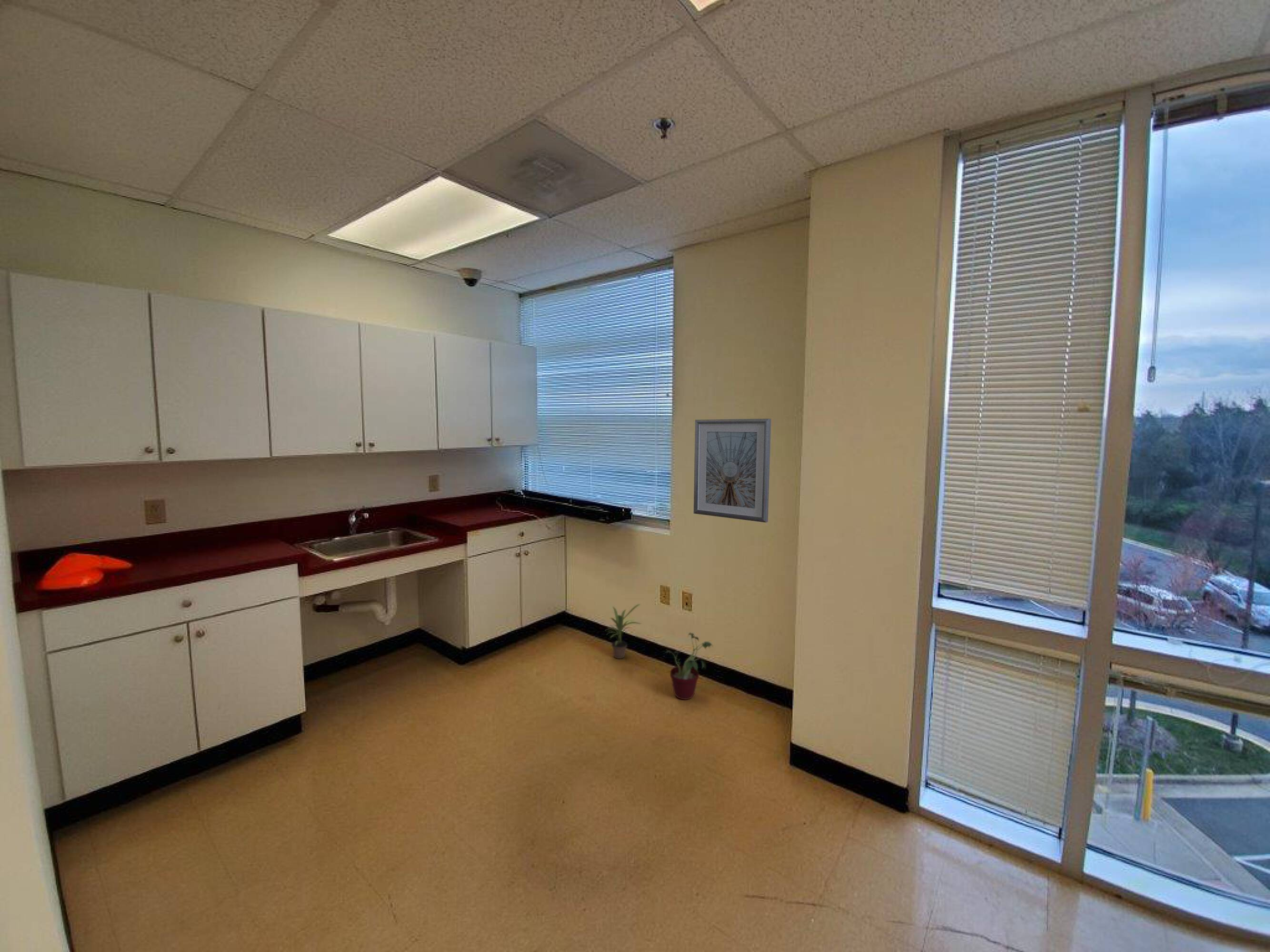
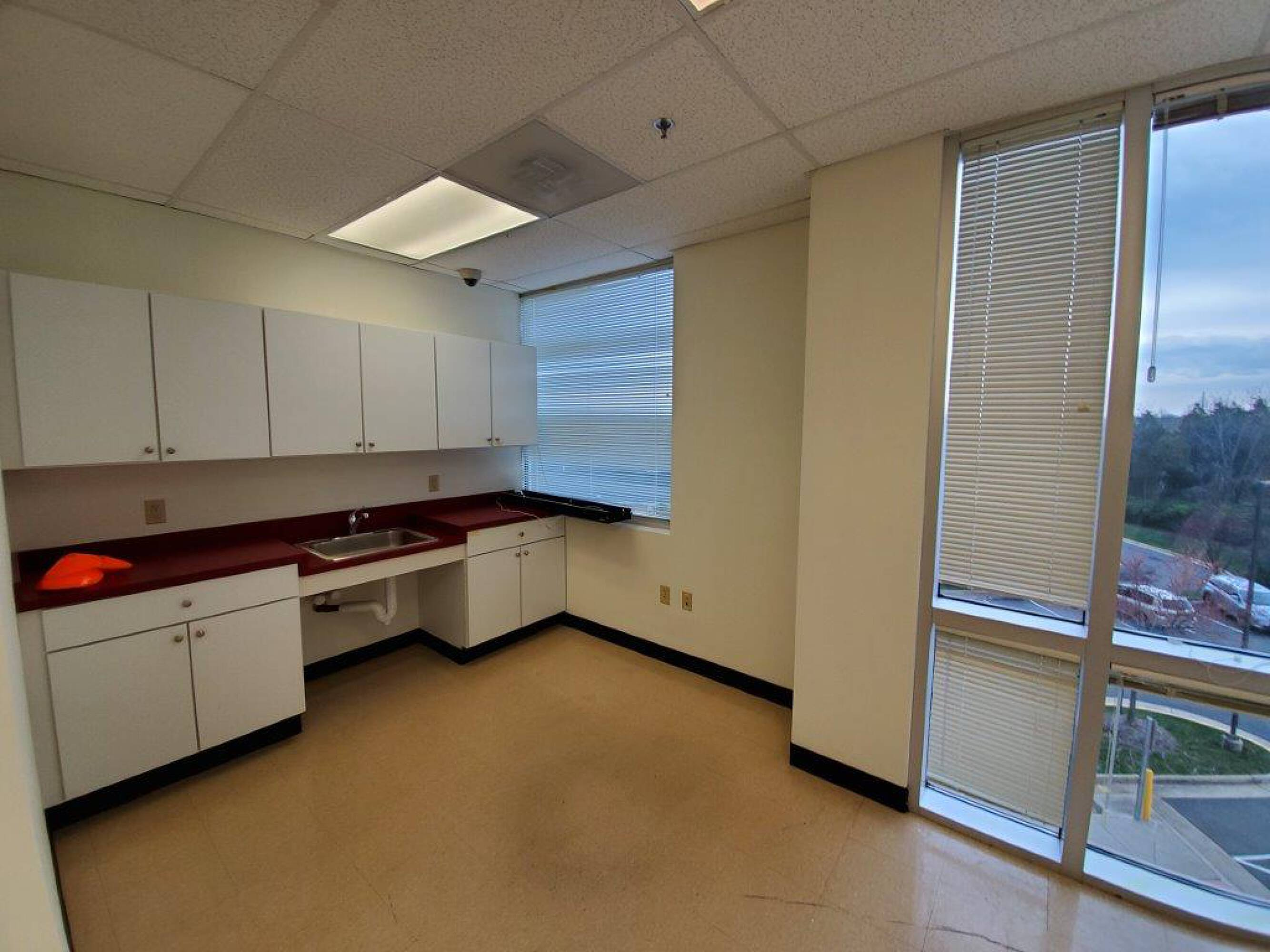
- potted plant [605,604,642,659]
- potted plant [664,632,713,700]
- picture frame [693,418,771,523]
